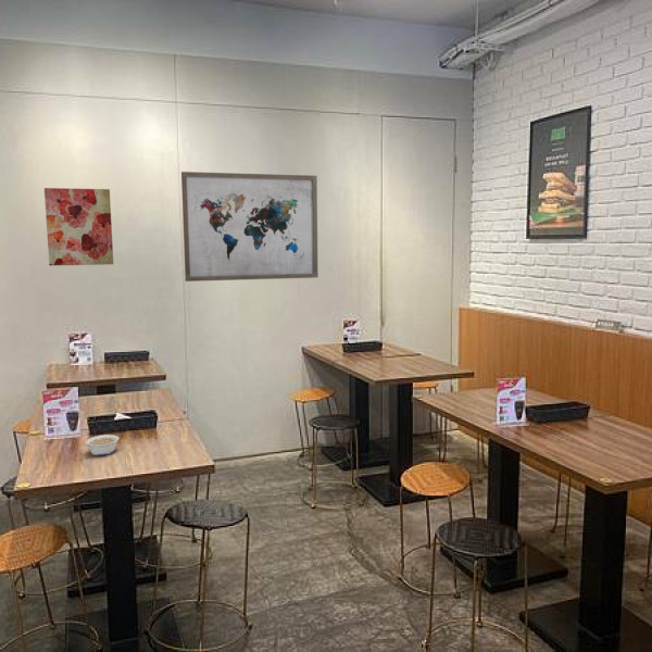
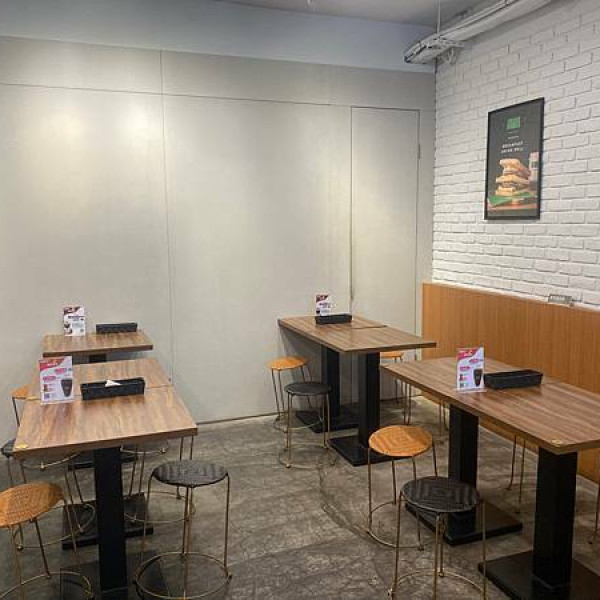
- wall art [180,171,319,283]
- legume [82,434,121,456]
- wall art [43,187,114,266]
